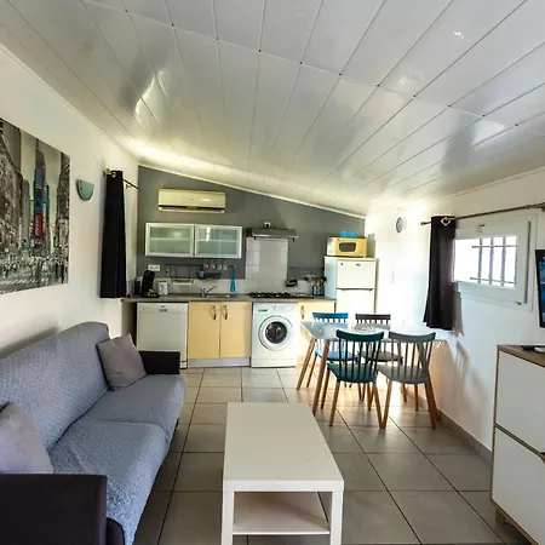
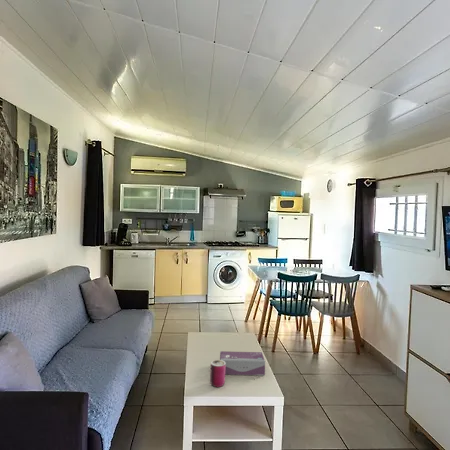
+ tissue box [219,350,266,376]
+ can [209,359,226,388]
